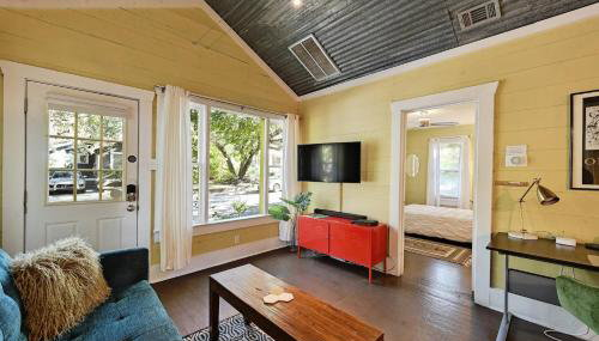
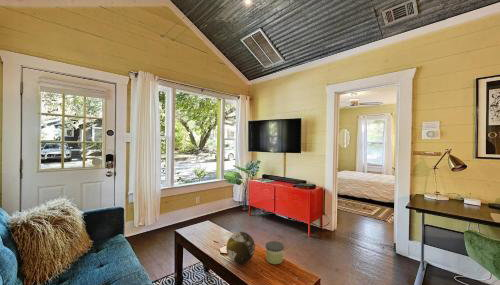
+ decorative orb [225,231,256,264]
+ candle [265,240,285,265]
